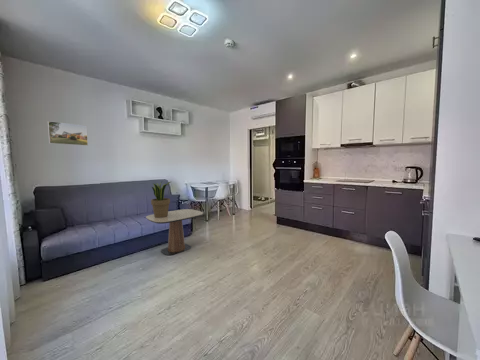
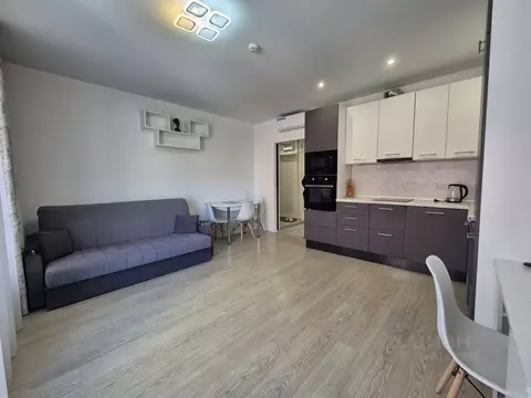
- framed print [47,120,89,147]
- side table [145,208,204,256]
- potted plant [150,181,171,218]
